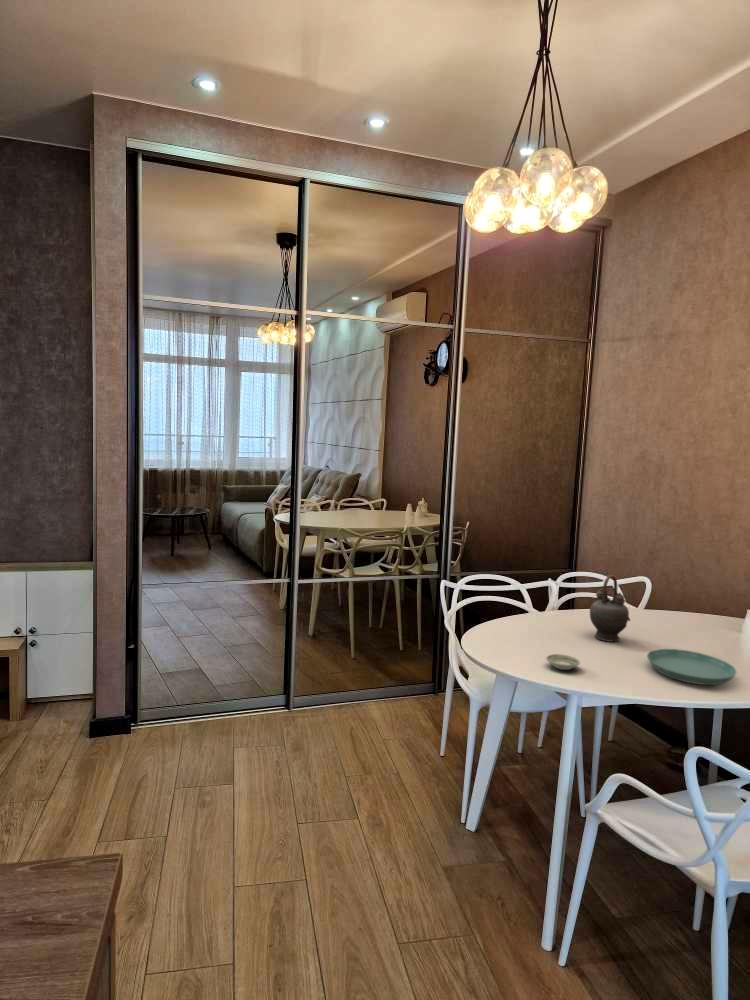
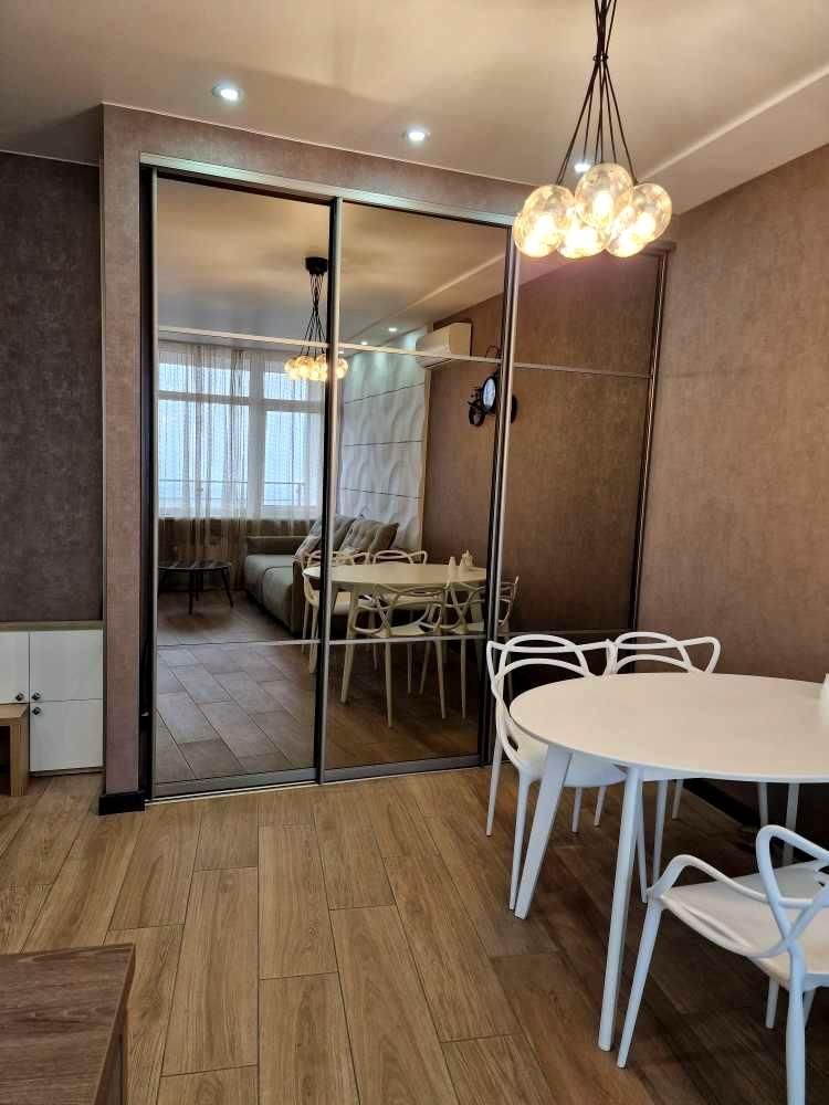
- saucer [646,648,737,686]
- saucer [545,653,581,671]
- teapot [589,574,631,643]
